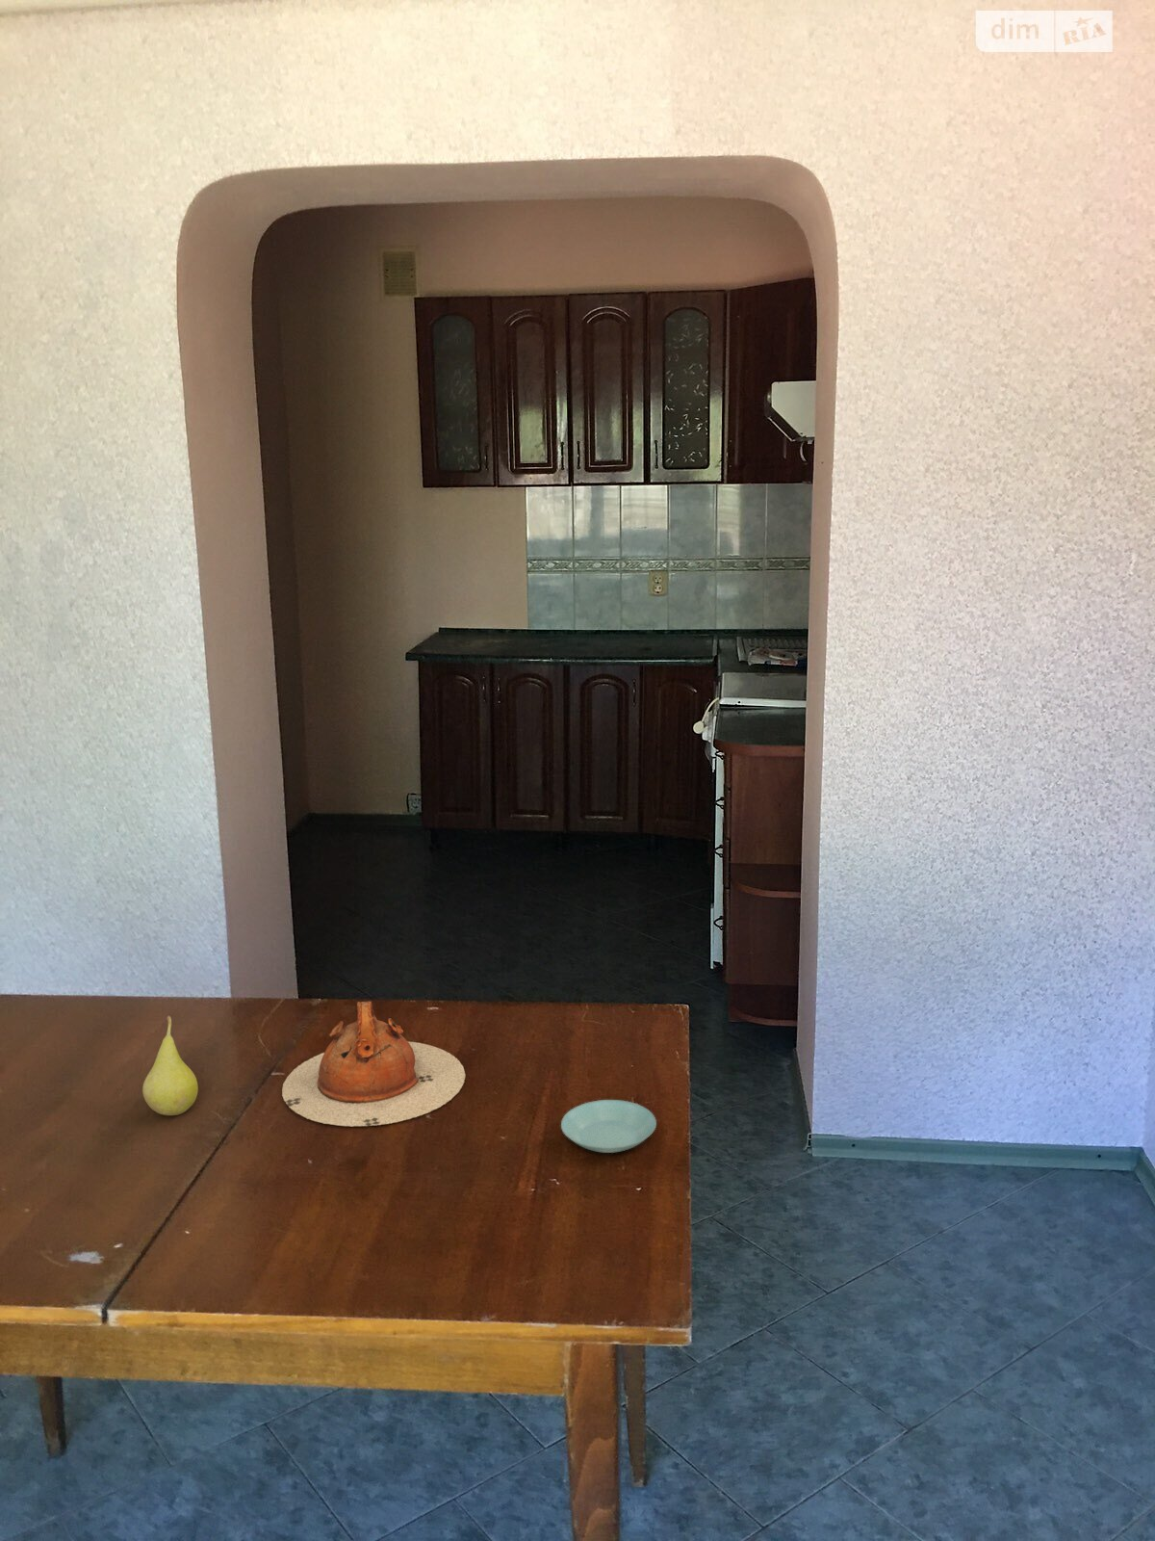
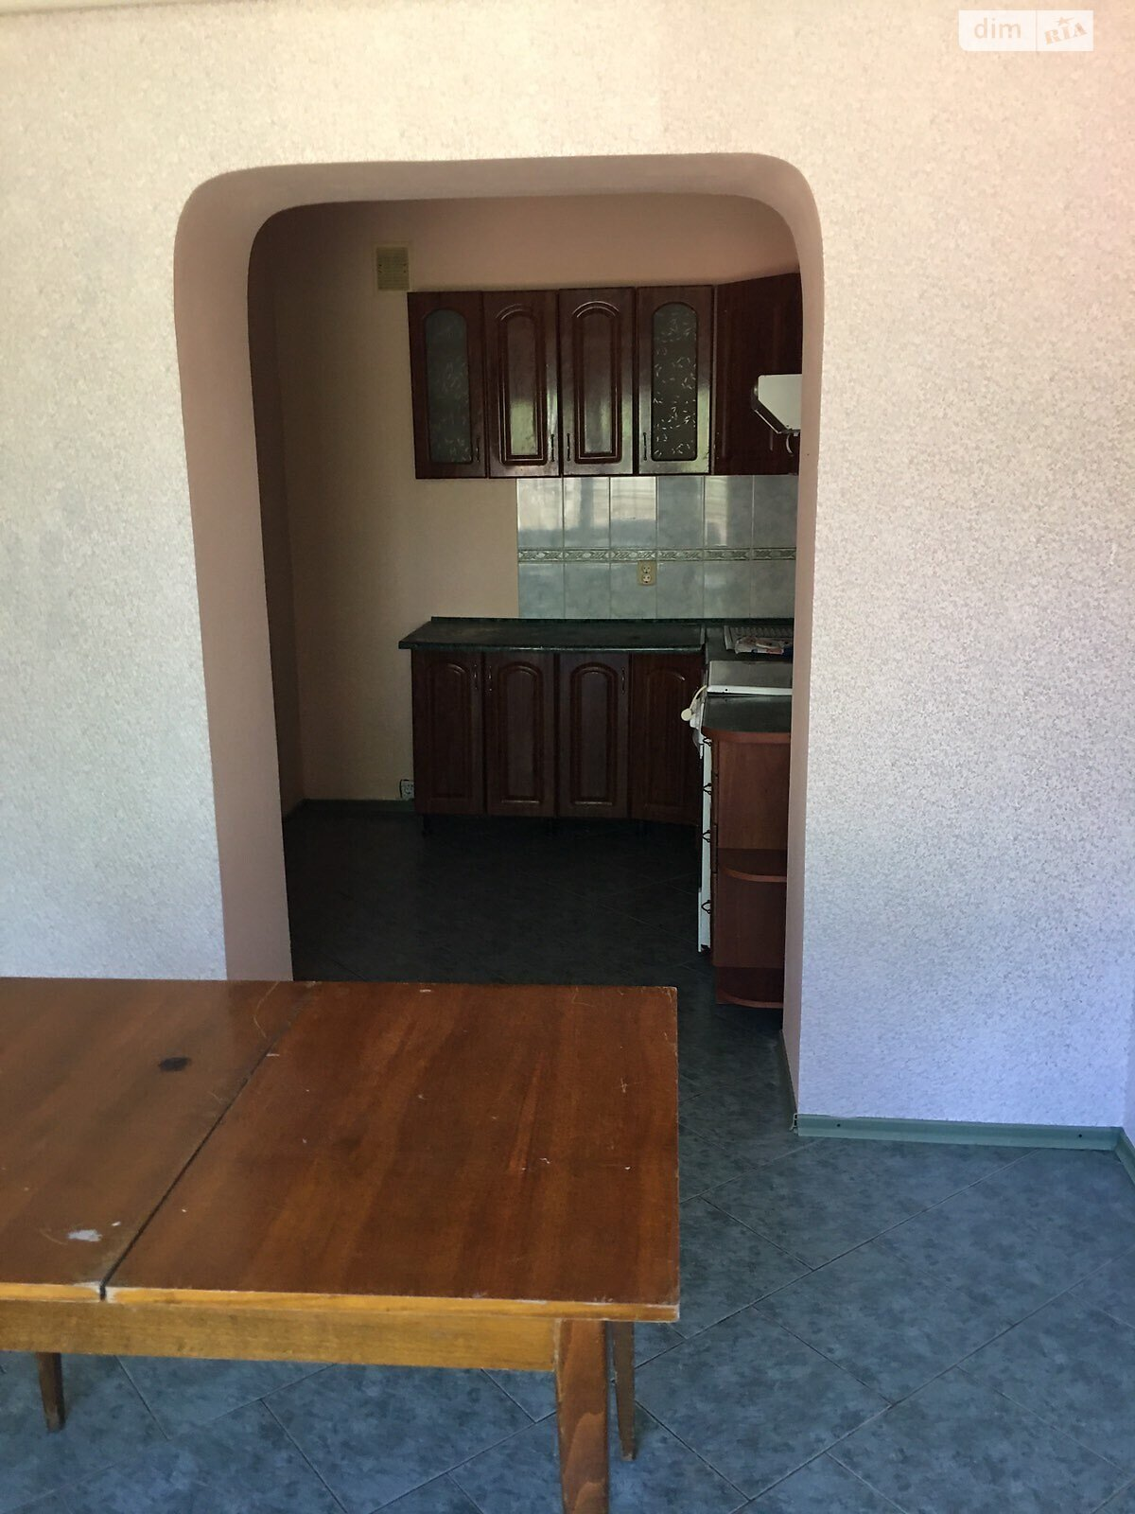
- fruit [142,1016,199,1116]
- saucer [561,1099,658,1154]
- teapot [281,1001,466,1127]
